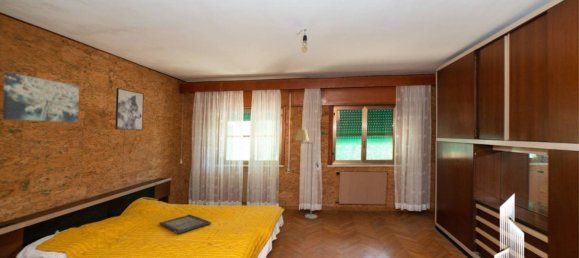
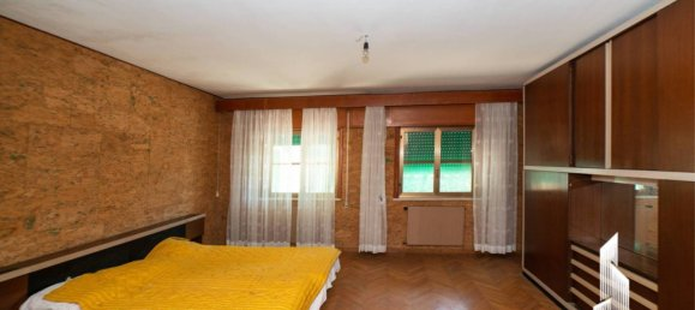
- wall art [114,87,145,131]
- serving tray [159,213,212,235]
- wall art [2,71,80,123]
- floor lamp [294,128,318,220]
